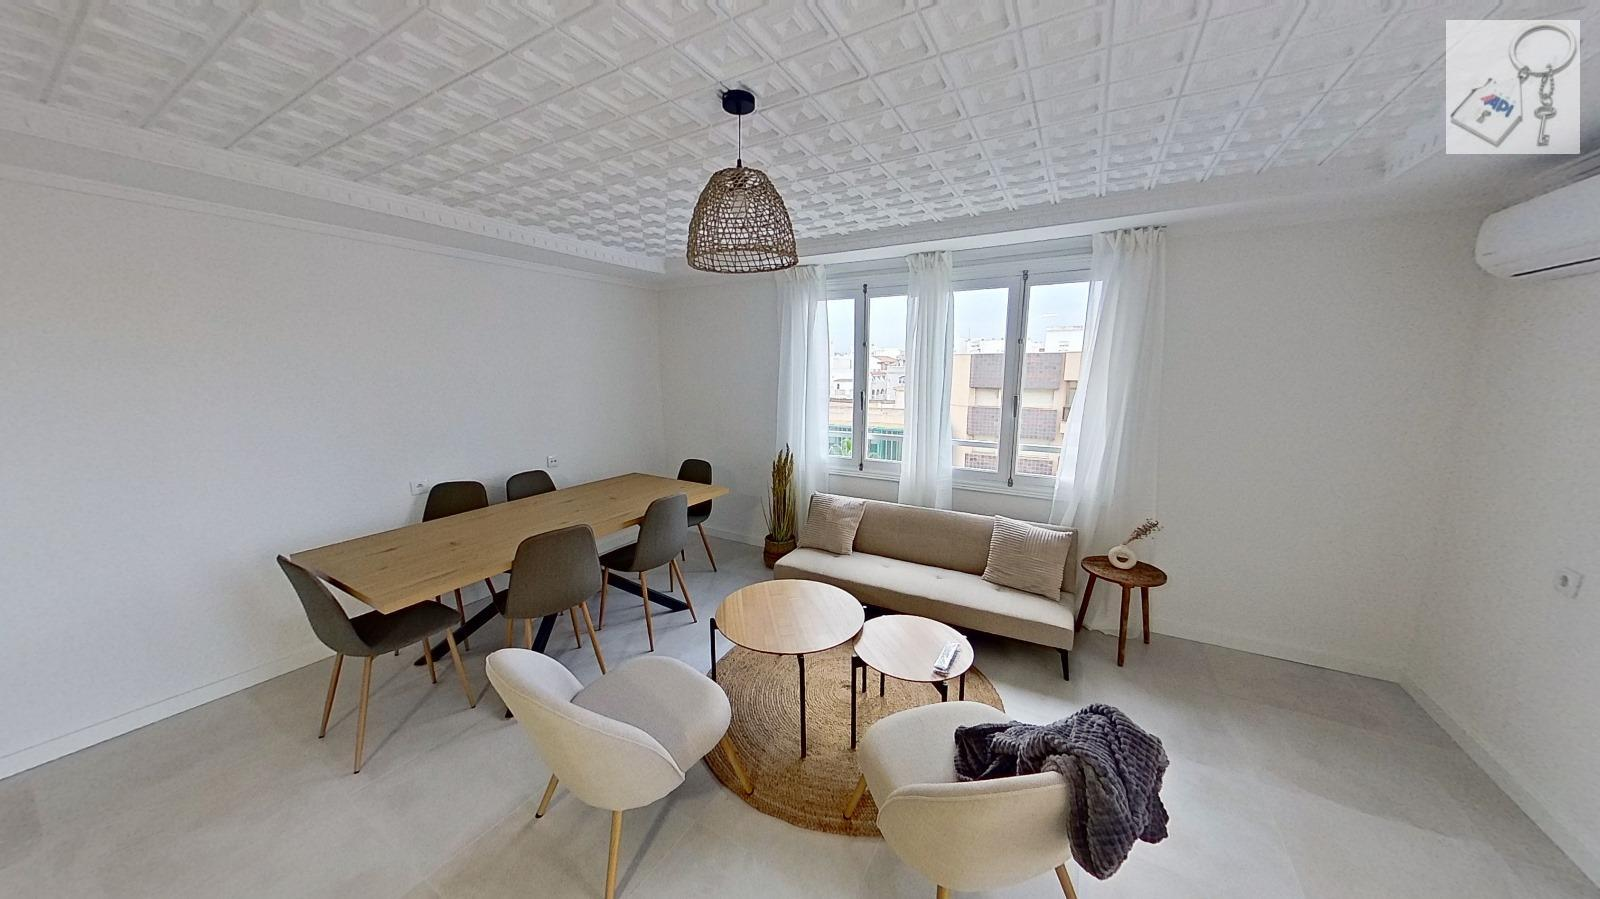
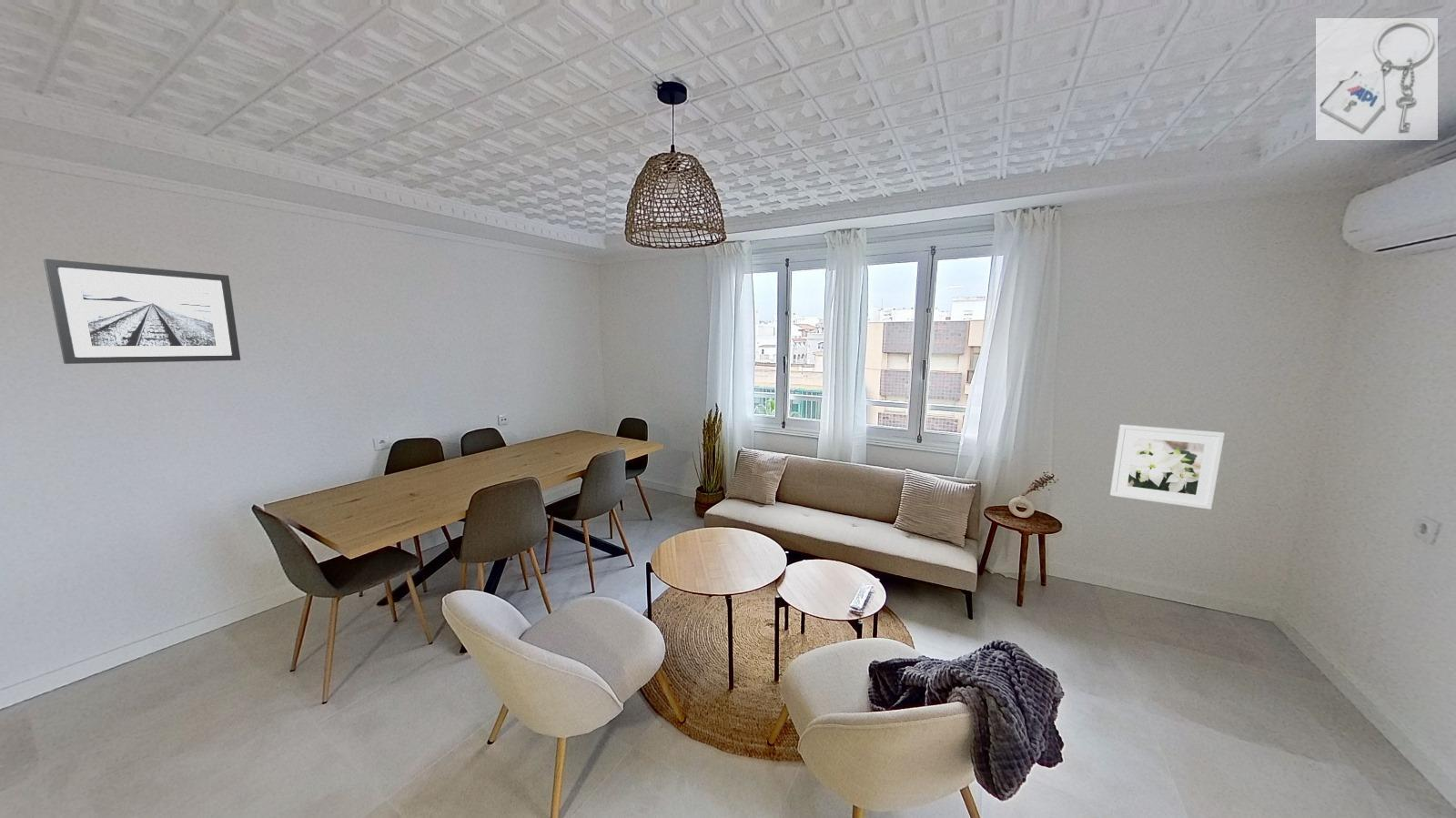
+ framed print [1109,423,1226,510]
+ wall art [43,258,241,365]
